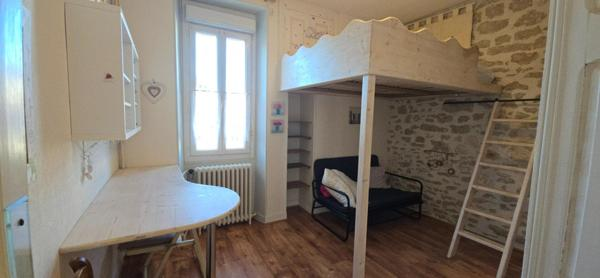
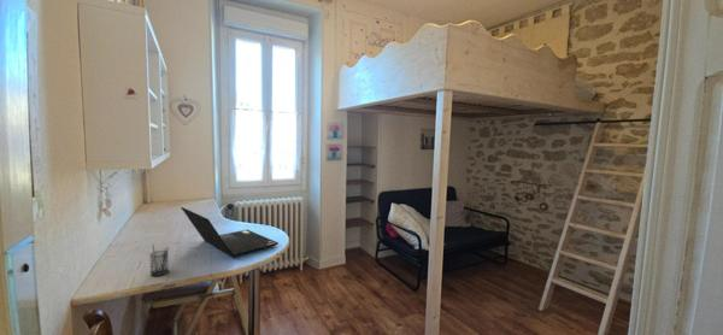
+ laptop computer [180,206,280,259]
+ pencil holder [148,243,170,277]
